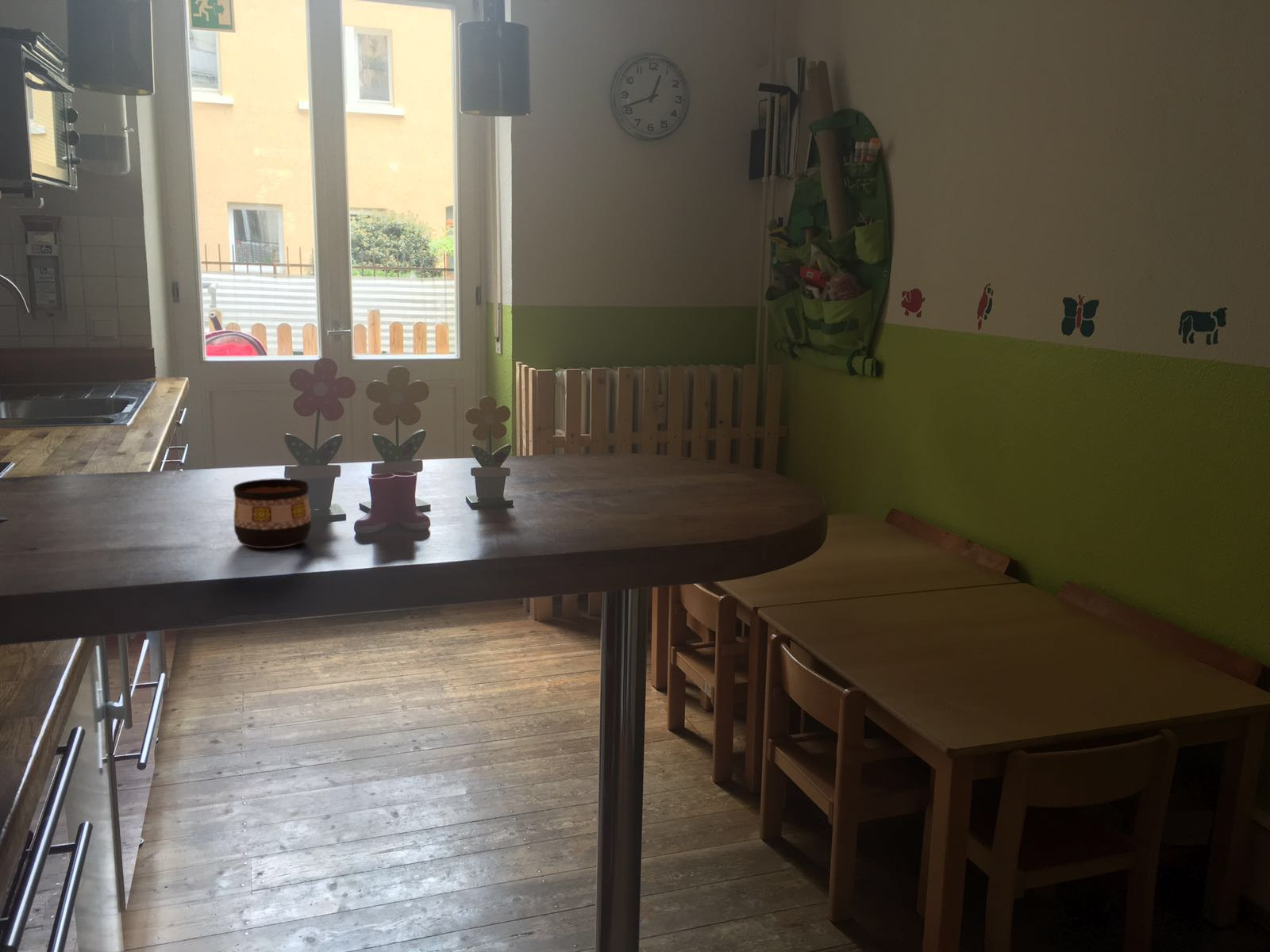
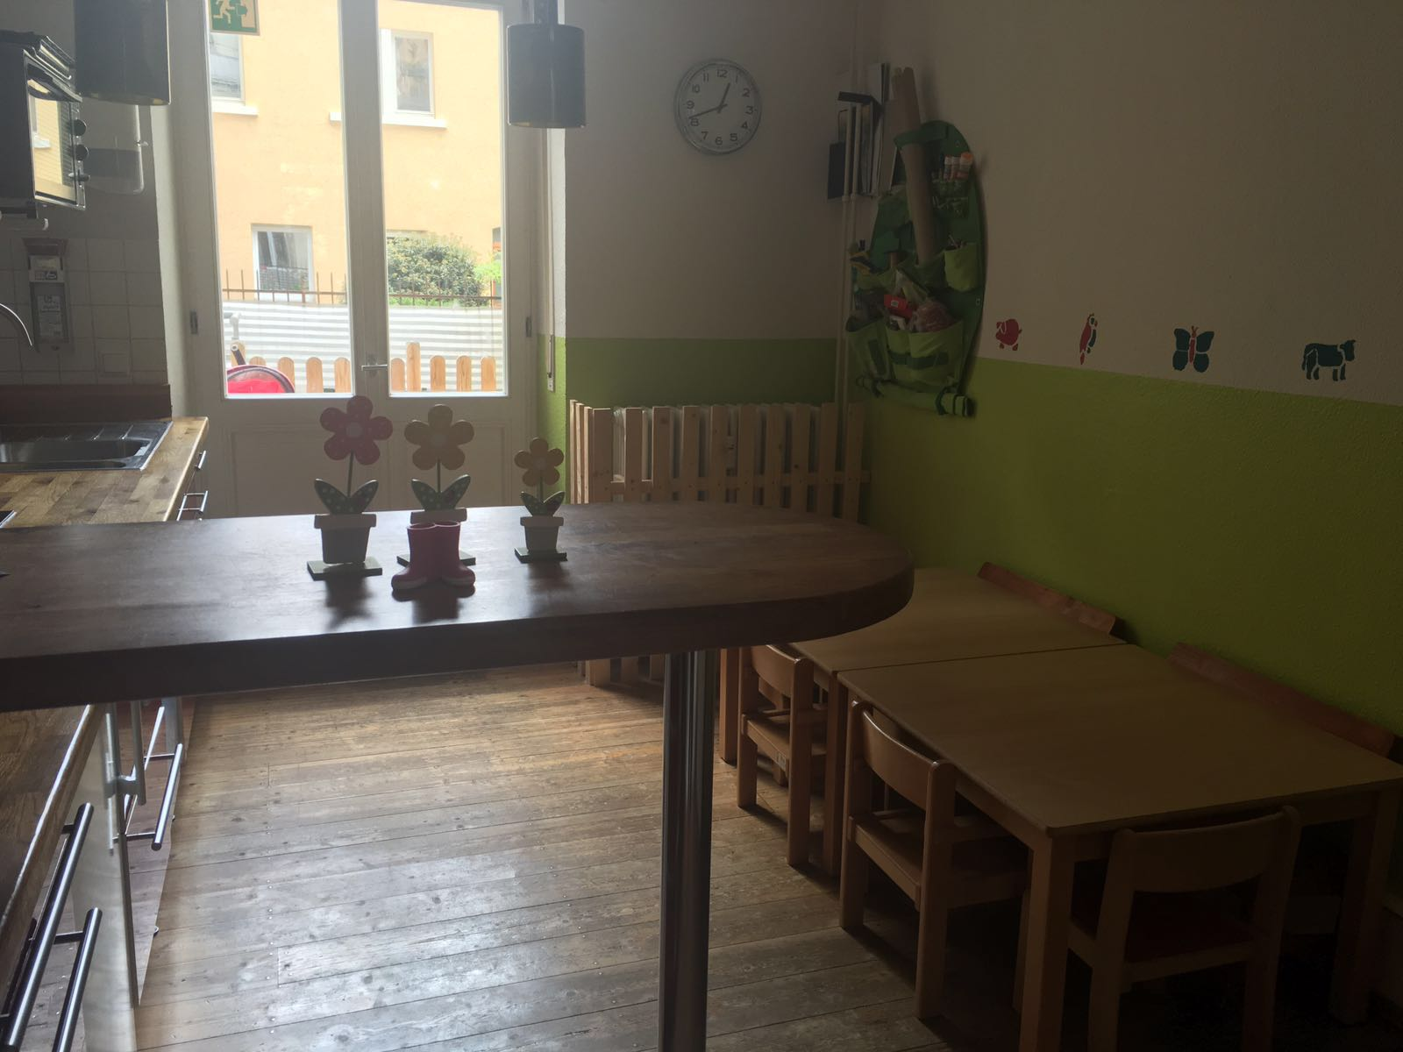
- cup [233,478,312,549]
